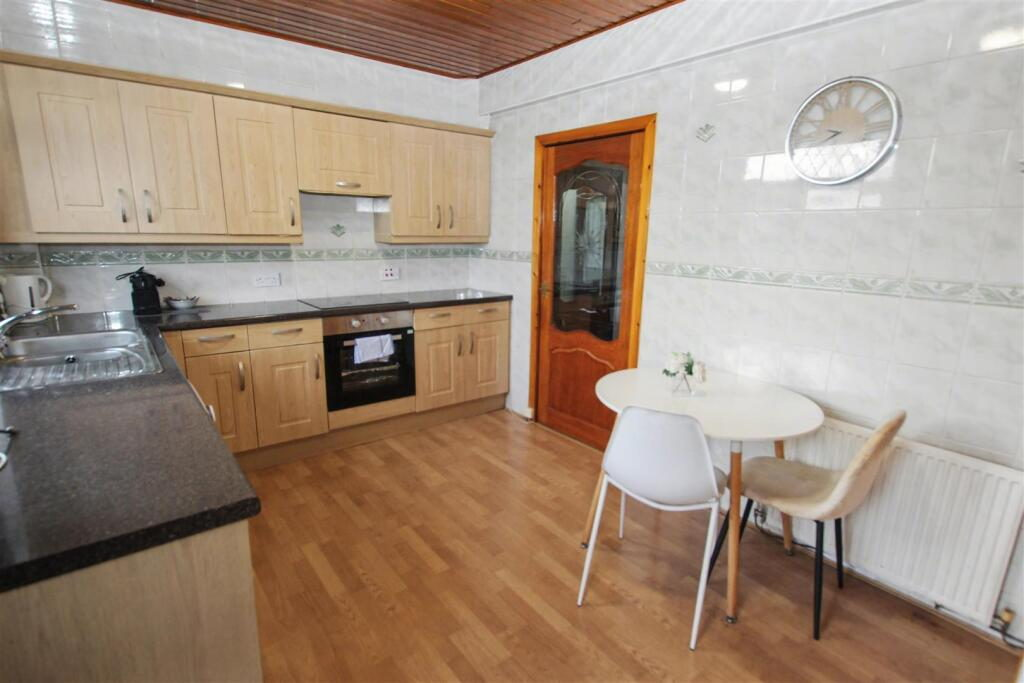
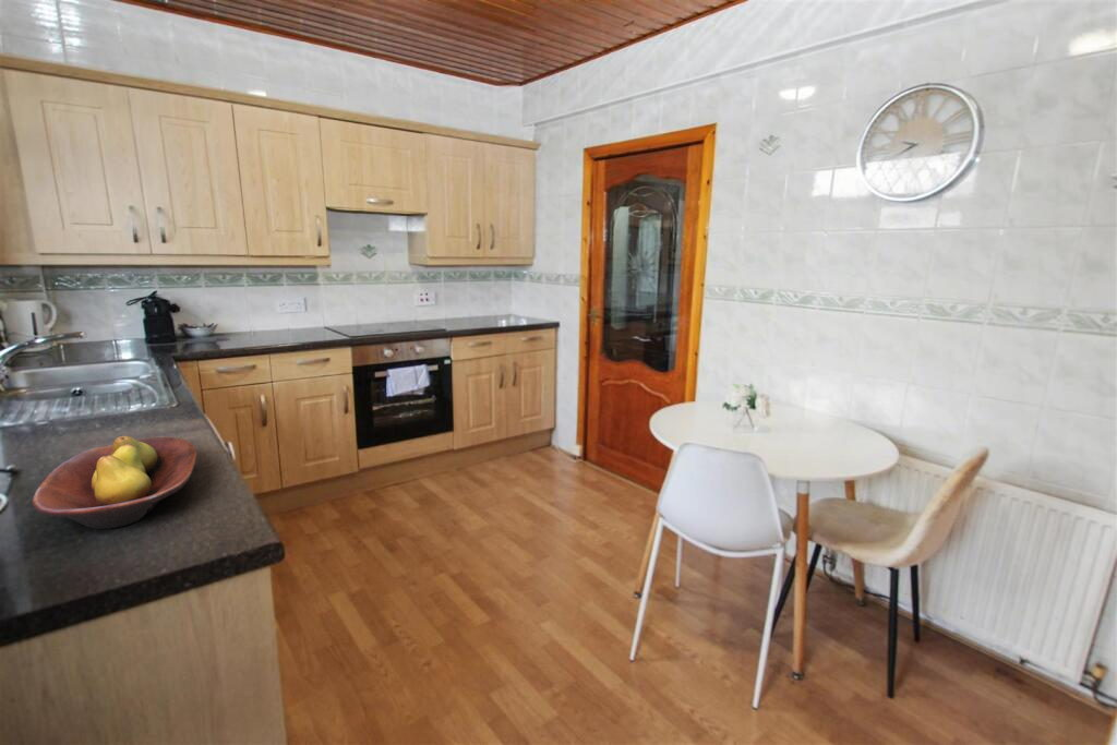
+ fruit bowl [31,435,199,530]
